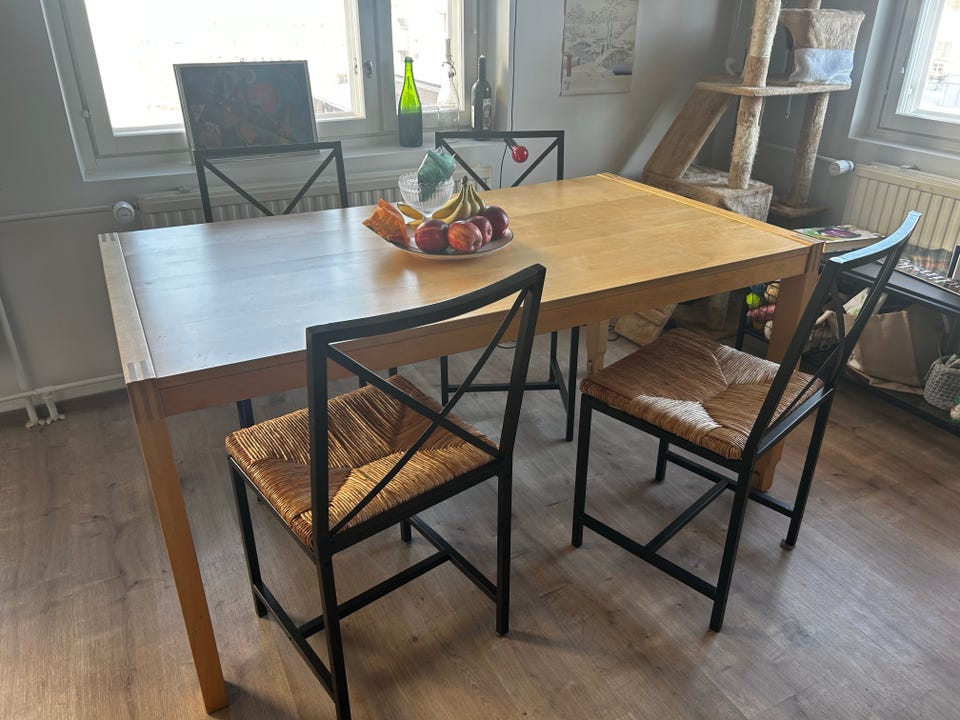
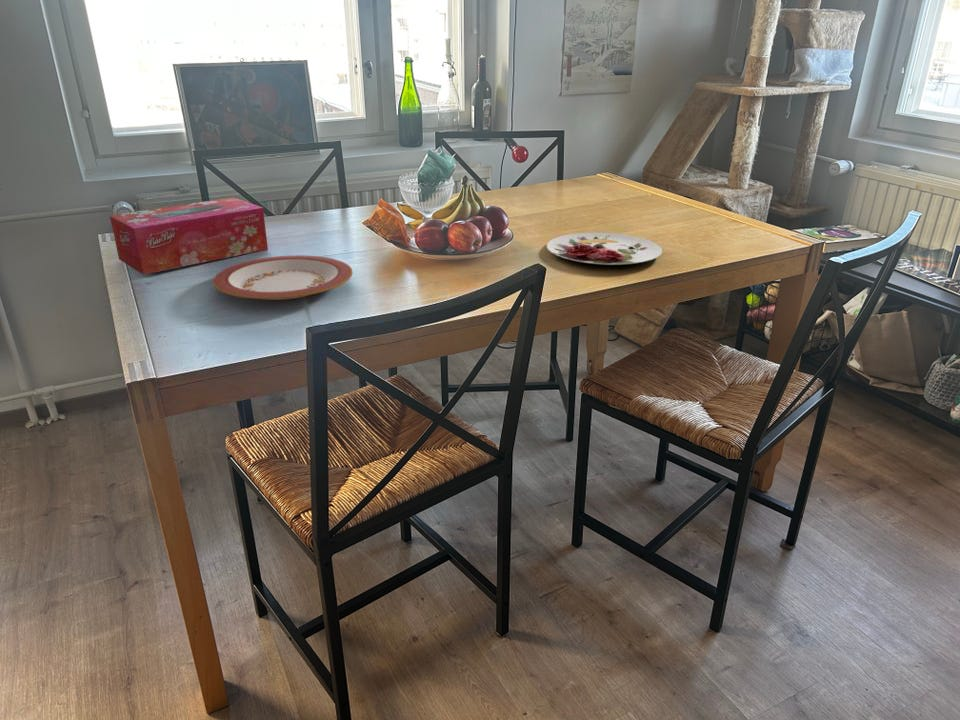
+ tissue box [109,196,269,275]
+ plate [212,254,354,301]
+ plate [546,232,663,266]
